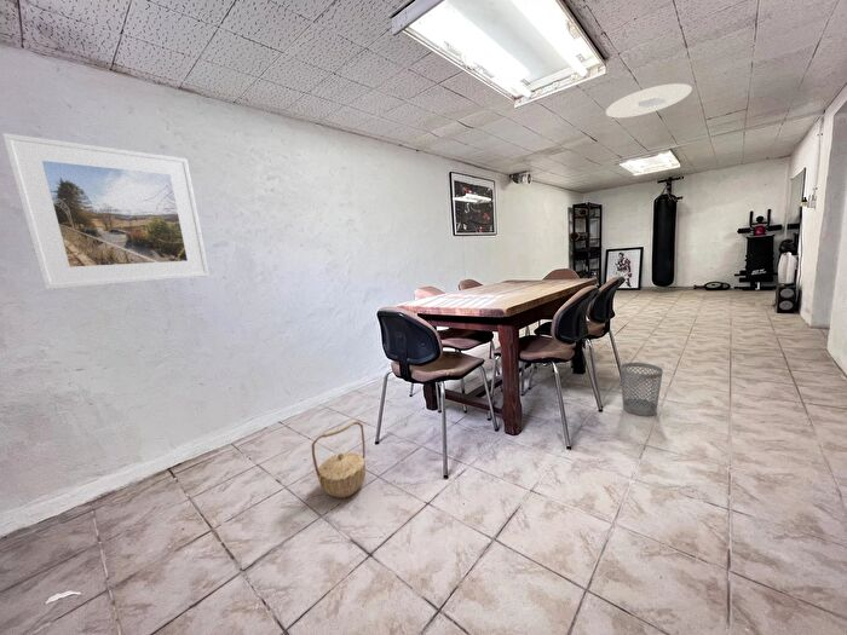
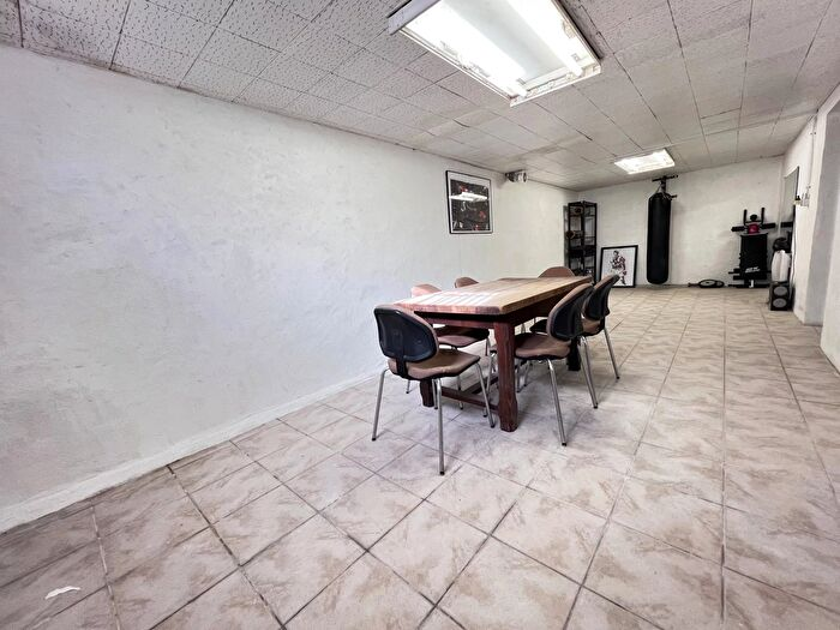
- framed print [1,132,211,290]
- ceiling light [605,82,693,119]
- basket [311,421,367,500]
- wastebasket [618,362,664,417]
